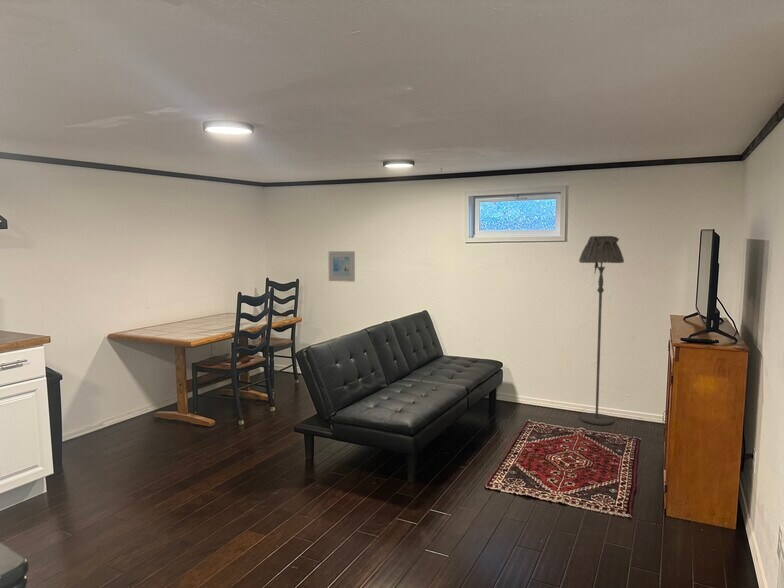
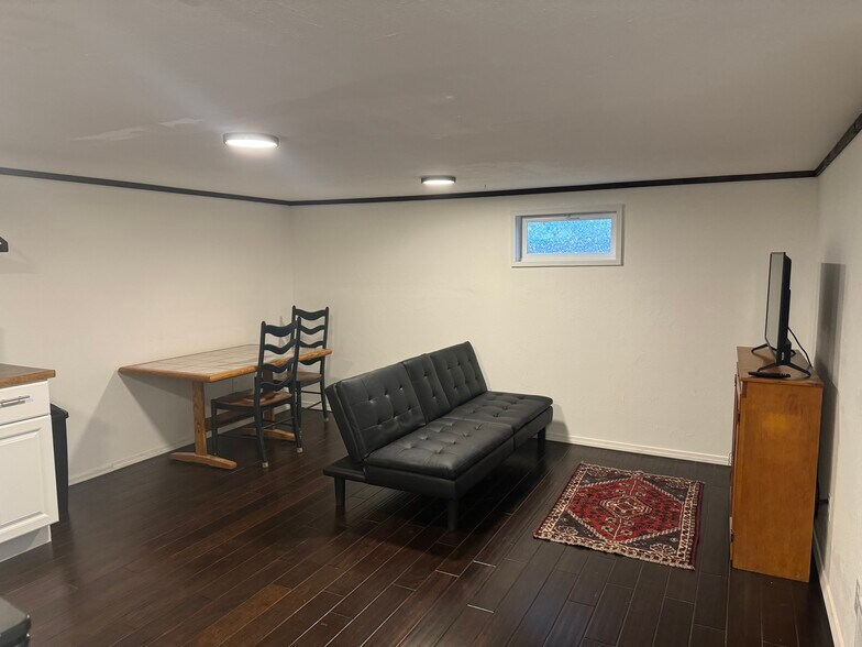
- floor lamp [578,235,625,426]
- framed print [328,250,356,283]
